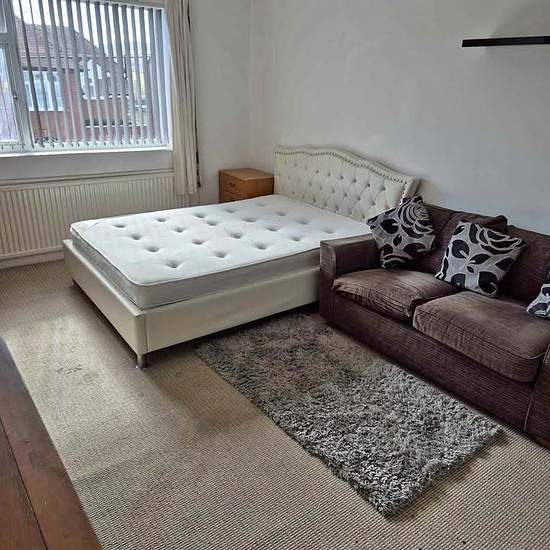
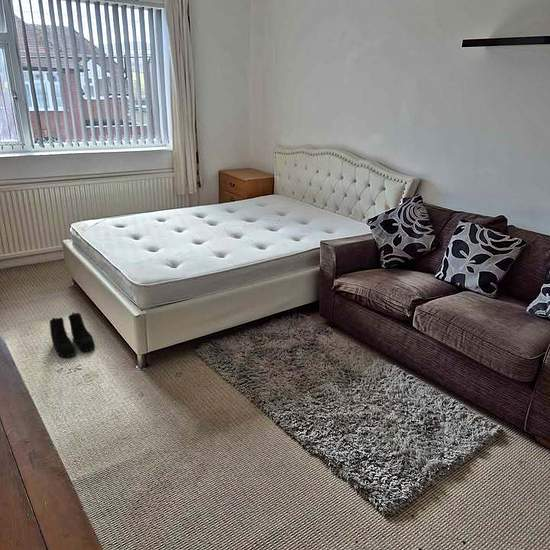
+ boots [49,312,96,358]
